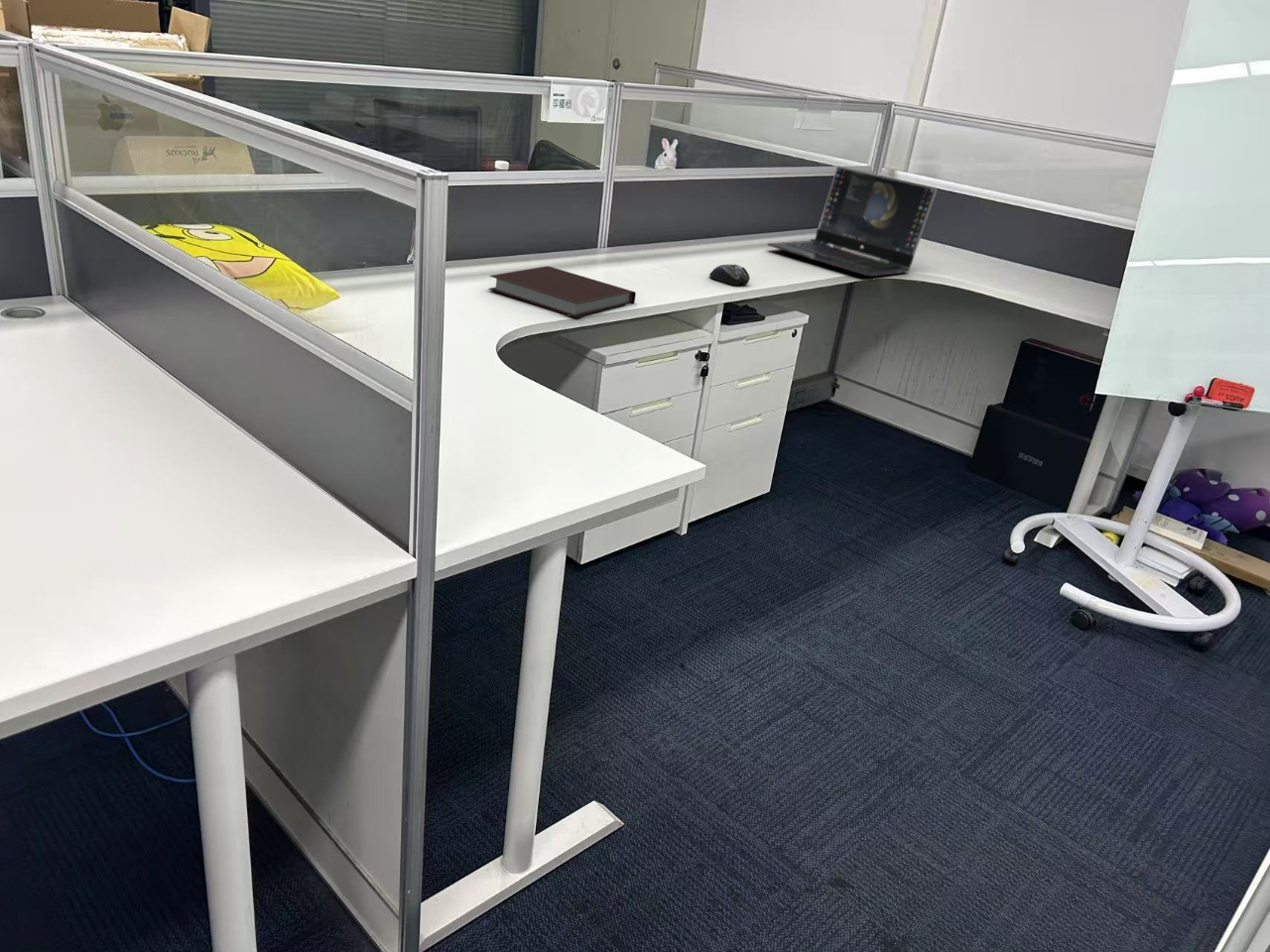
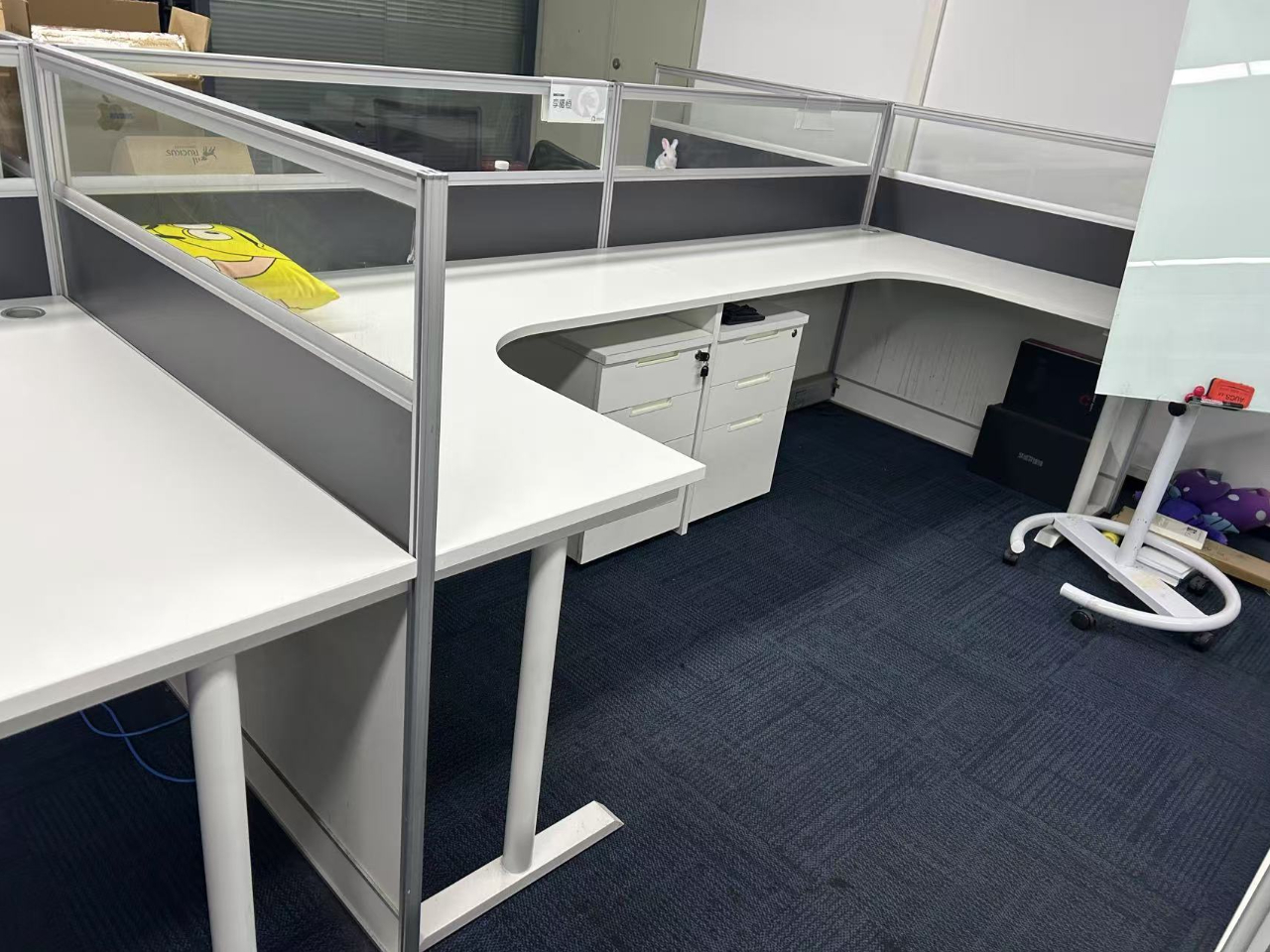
- computer mouse [708,264,751,287]
- notebook [488,265,637,319]
- laptop computer [766,166,939,277]
